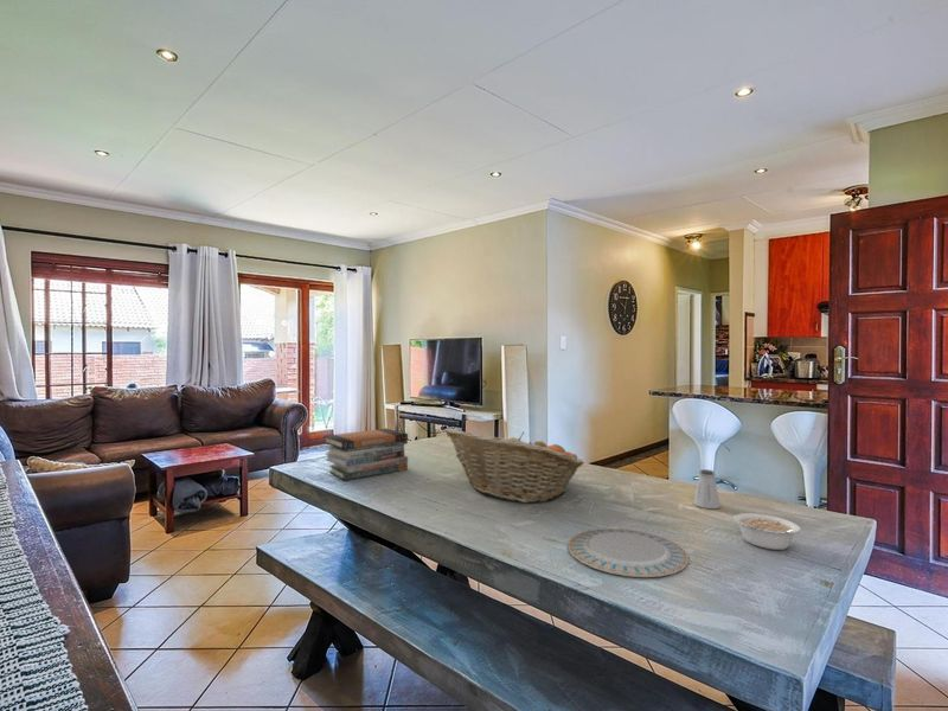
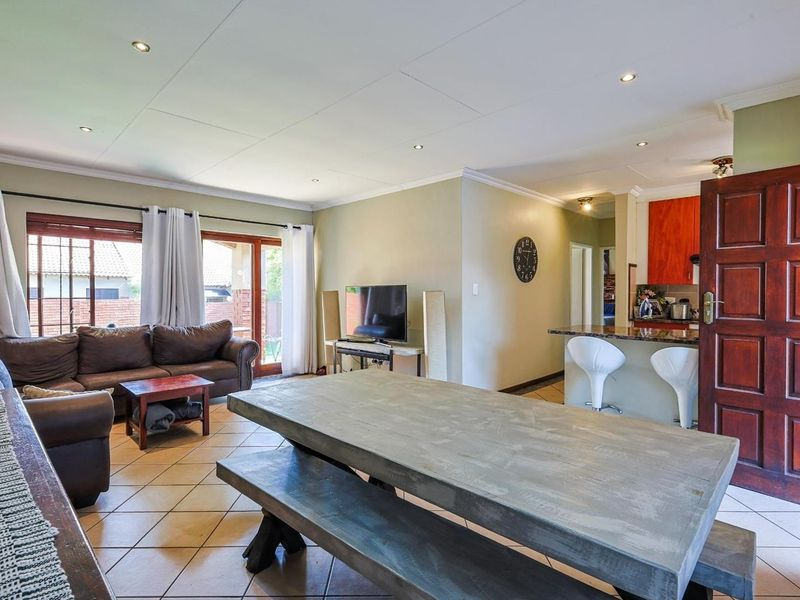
- saltshaker [692,468,722,510]
- book stack [322,428,409,481]
- legume [732,512,802,551]
- chinaware [566,527,690,578]
- fruit basket [443,427,585,504]
